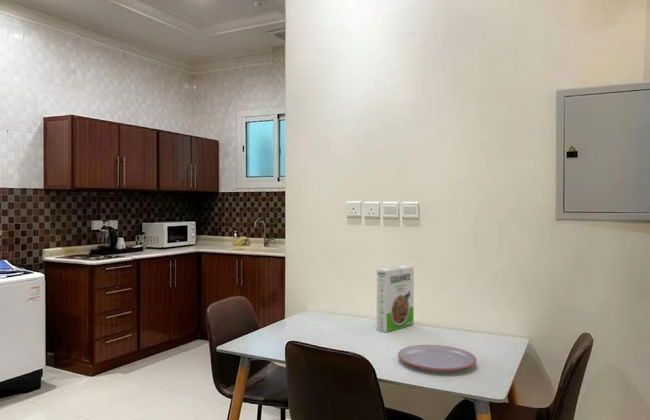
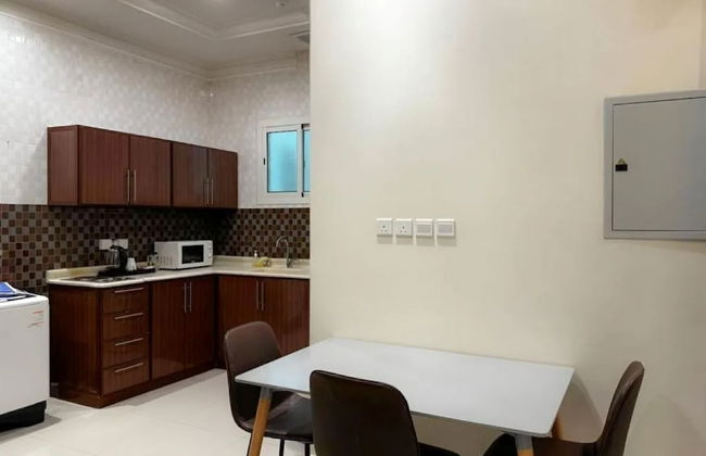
- cereal box [376,265,415,333]
- plate [397,344,477,372]
